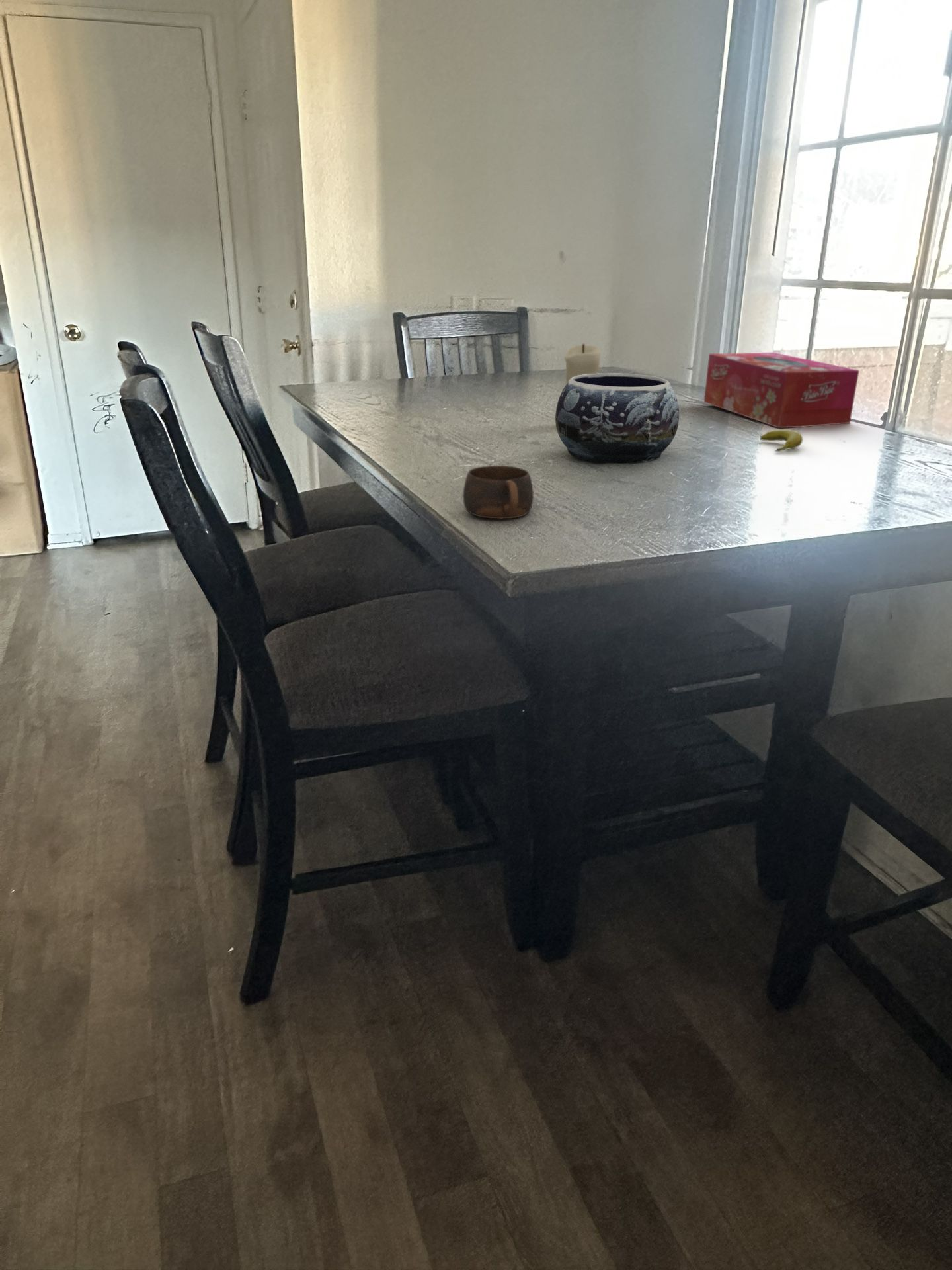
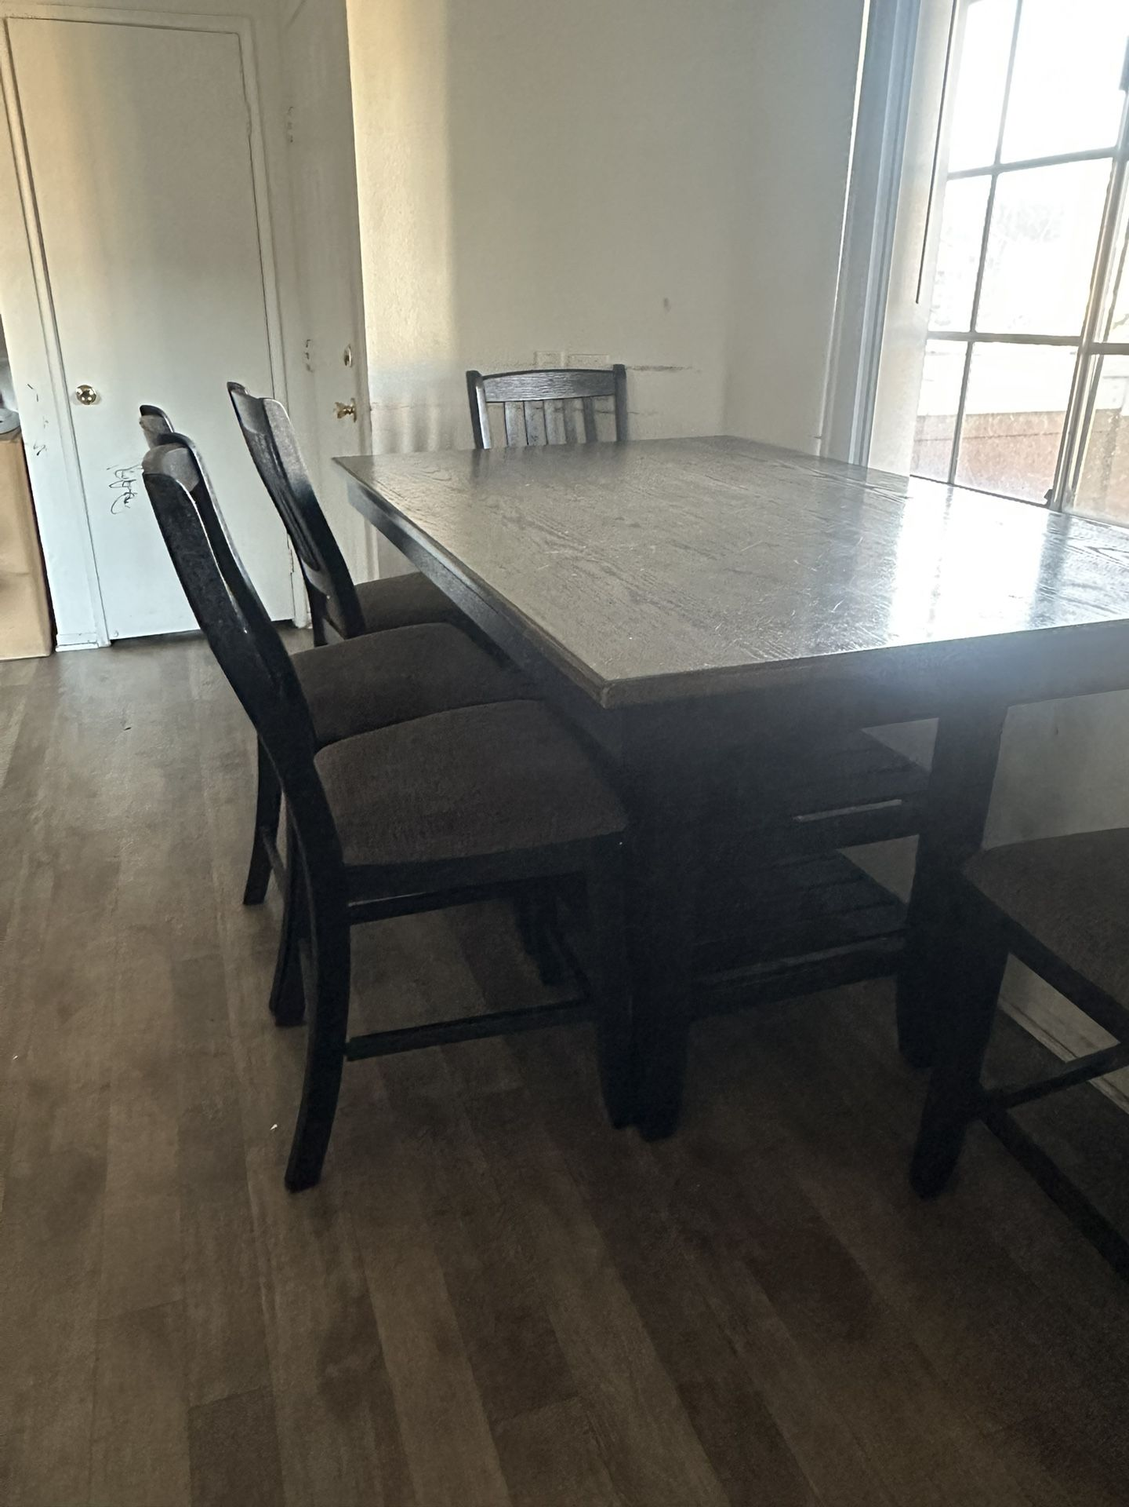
- banana [760,429,803,452]
- candle [564,343,602,385]
- tissue box [703,352,860,429]
- cup [462,465,534,519]
- decorative bowl [555,372,680,464]
